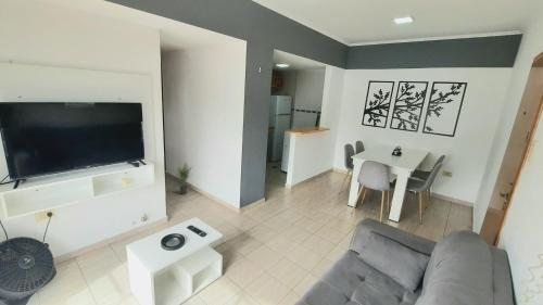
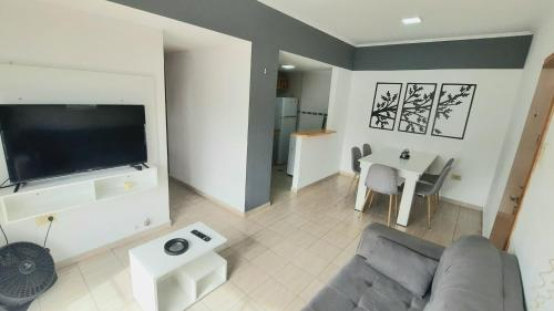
- potted plant [175,161,195,195]
